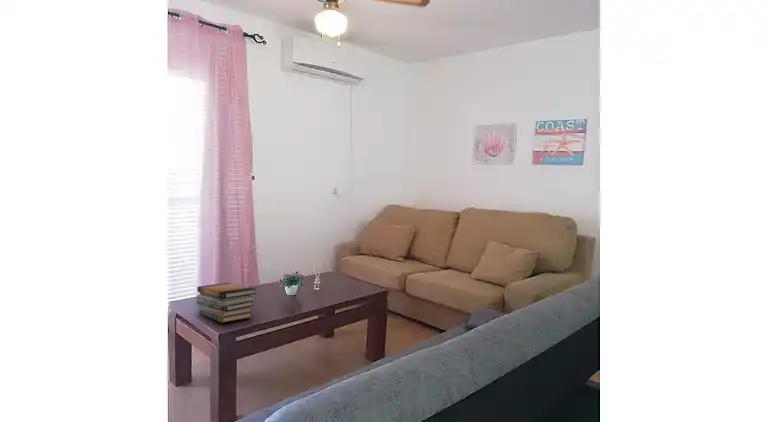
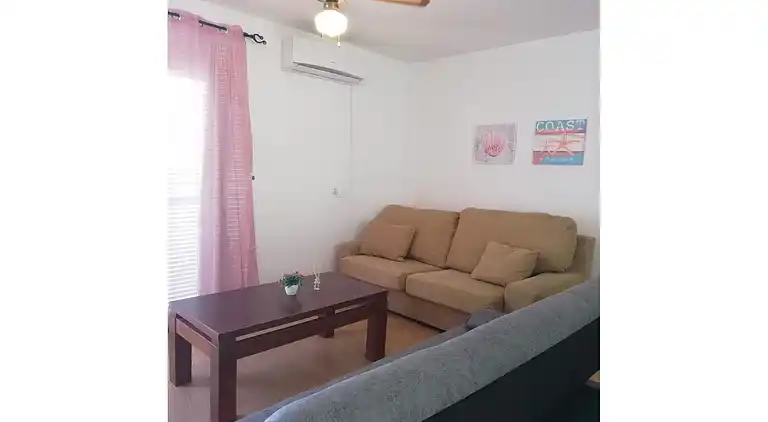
- book stack [196,282,257,324]
